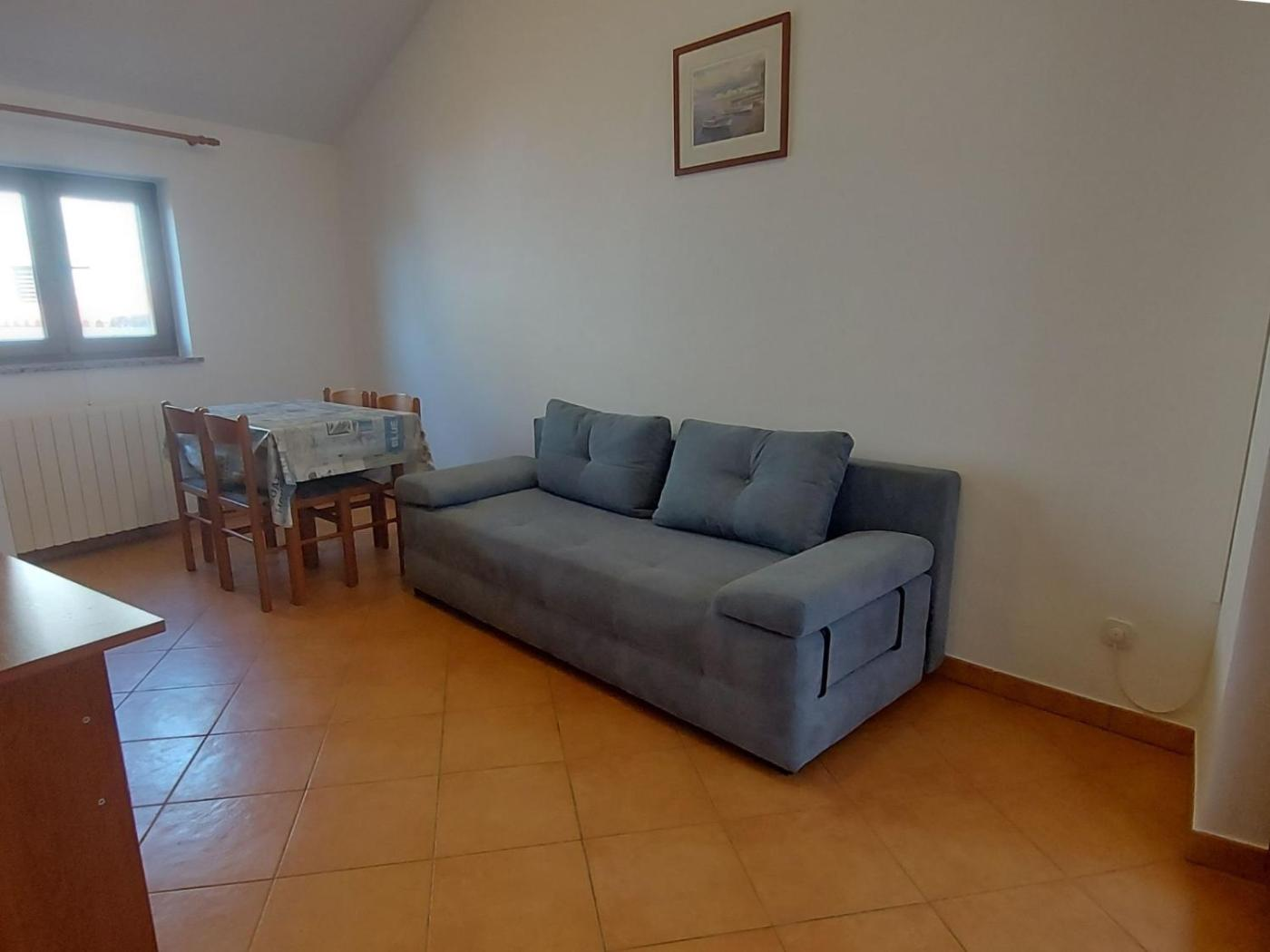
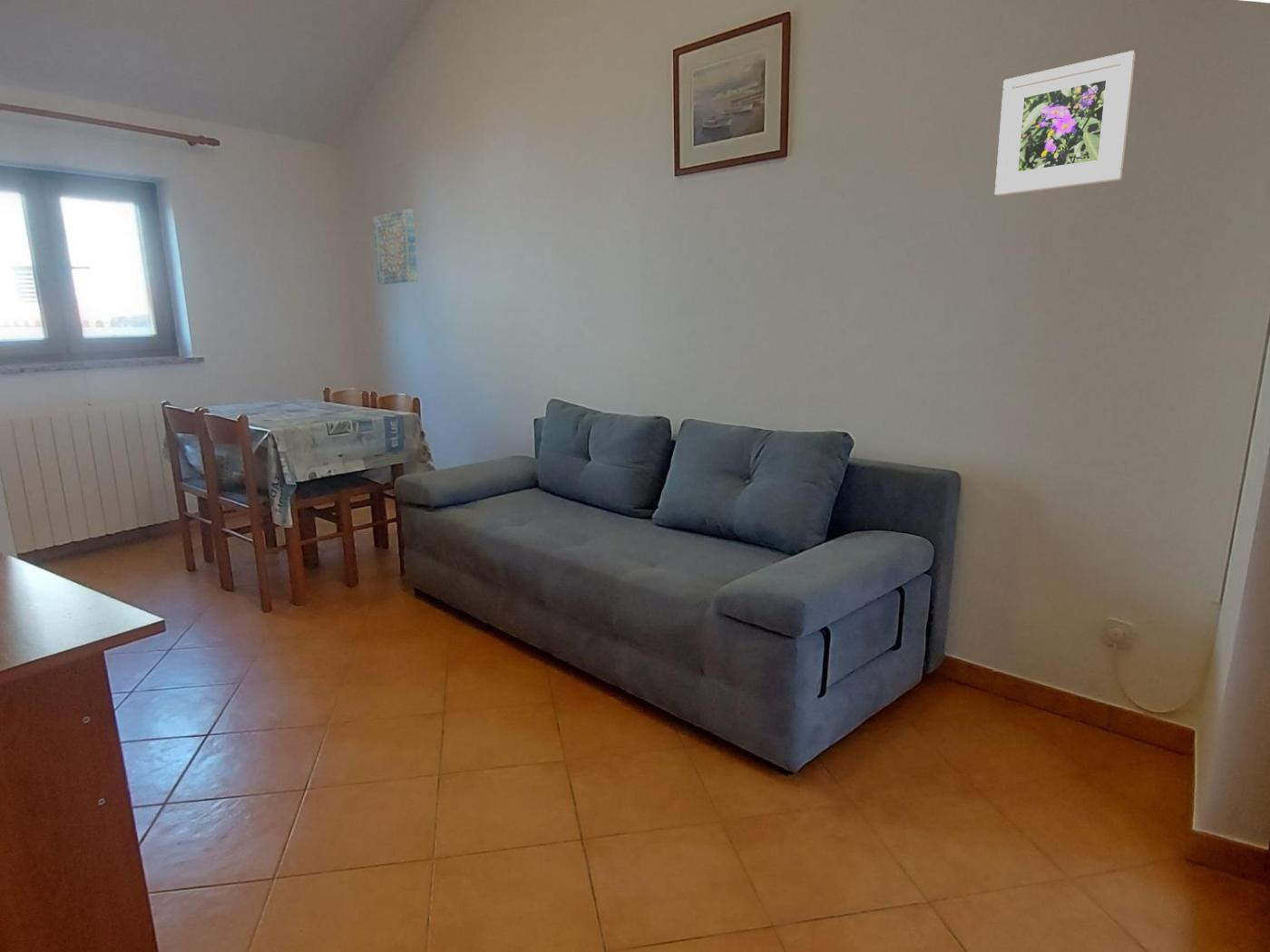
+ wall art [372,208,418,286]
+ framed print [994,50,1137,197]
